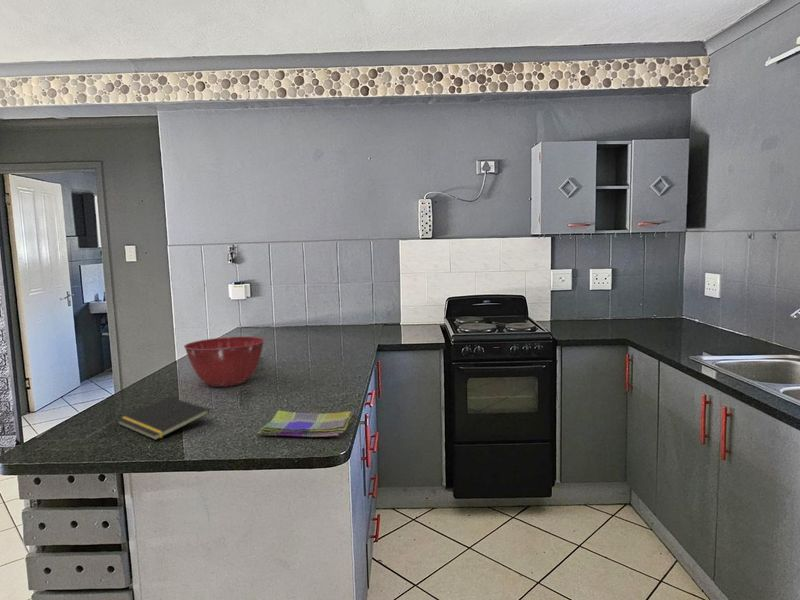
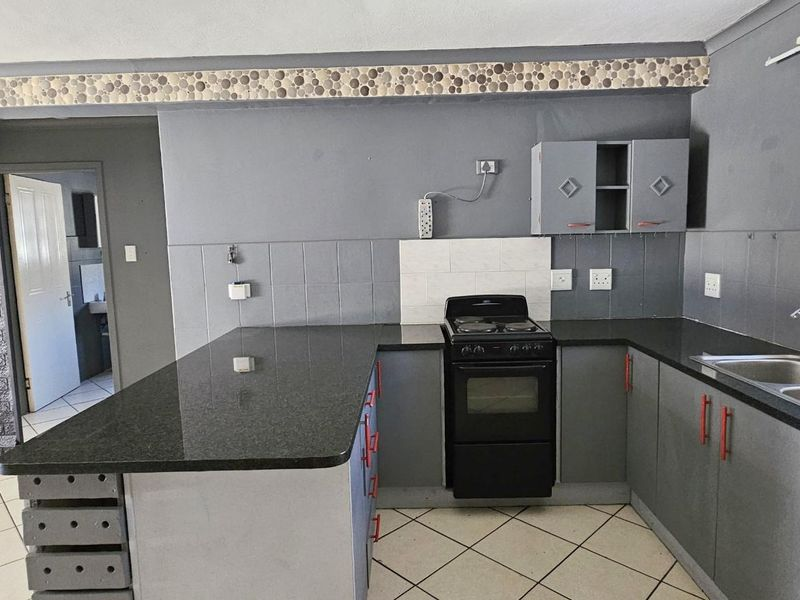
- notepad [116,396,211,441]
- dish towel [256,410,356,438]
- mixing bowl [183,336,266,388]
